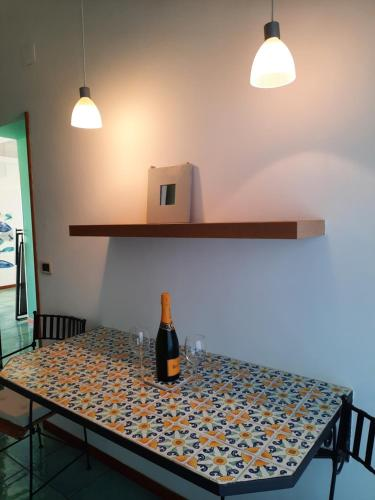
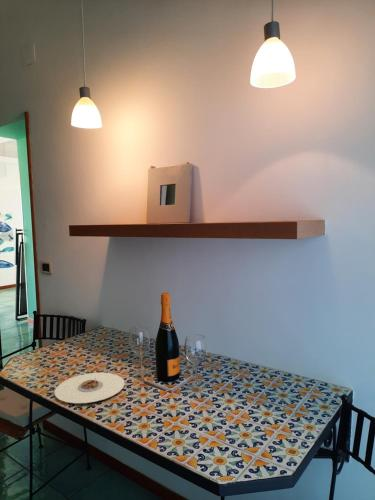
+ plate [54,372,126,404]
